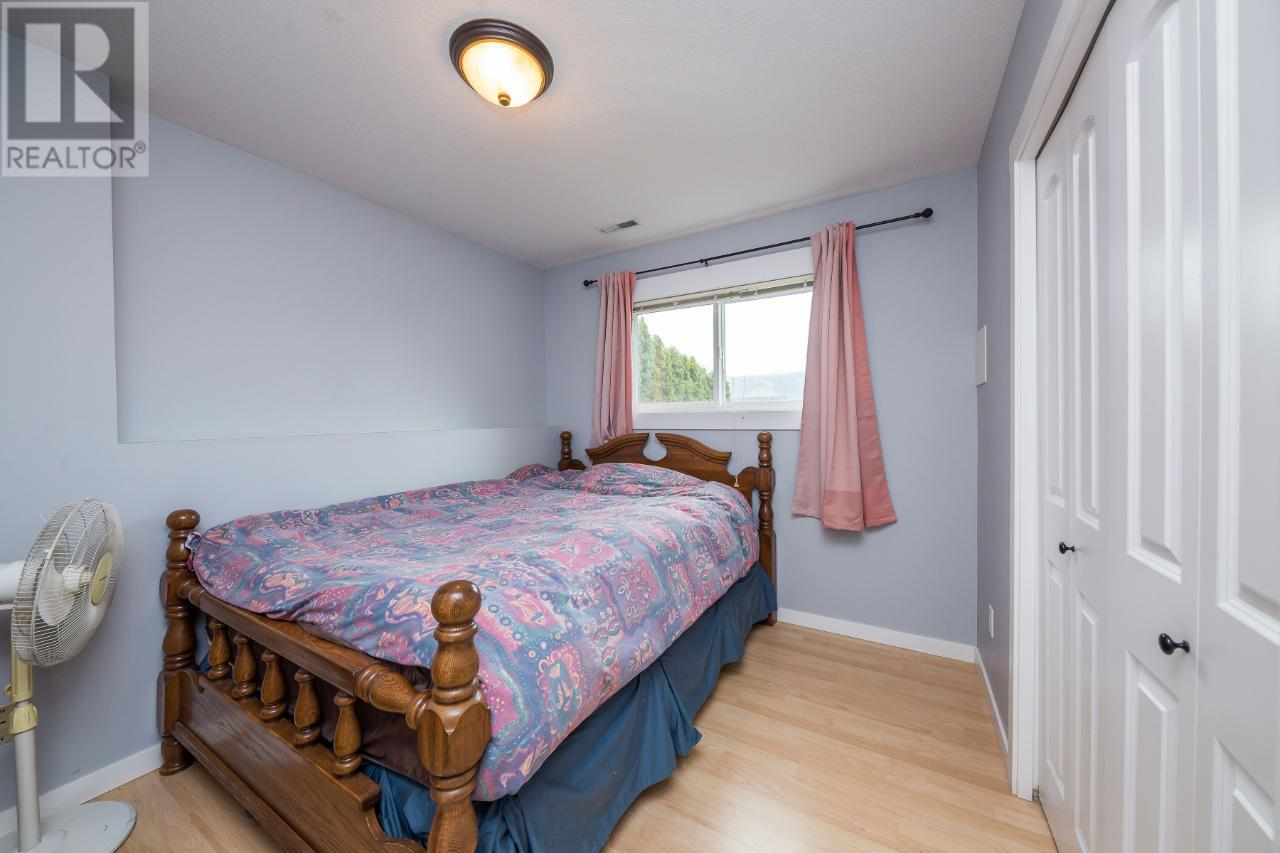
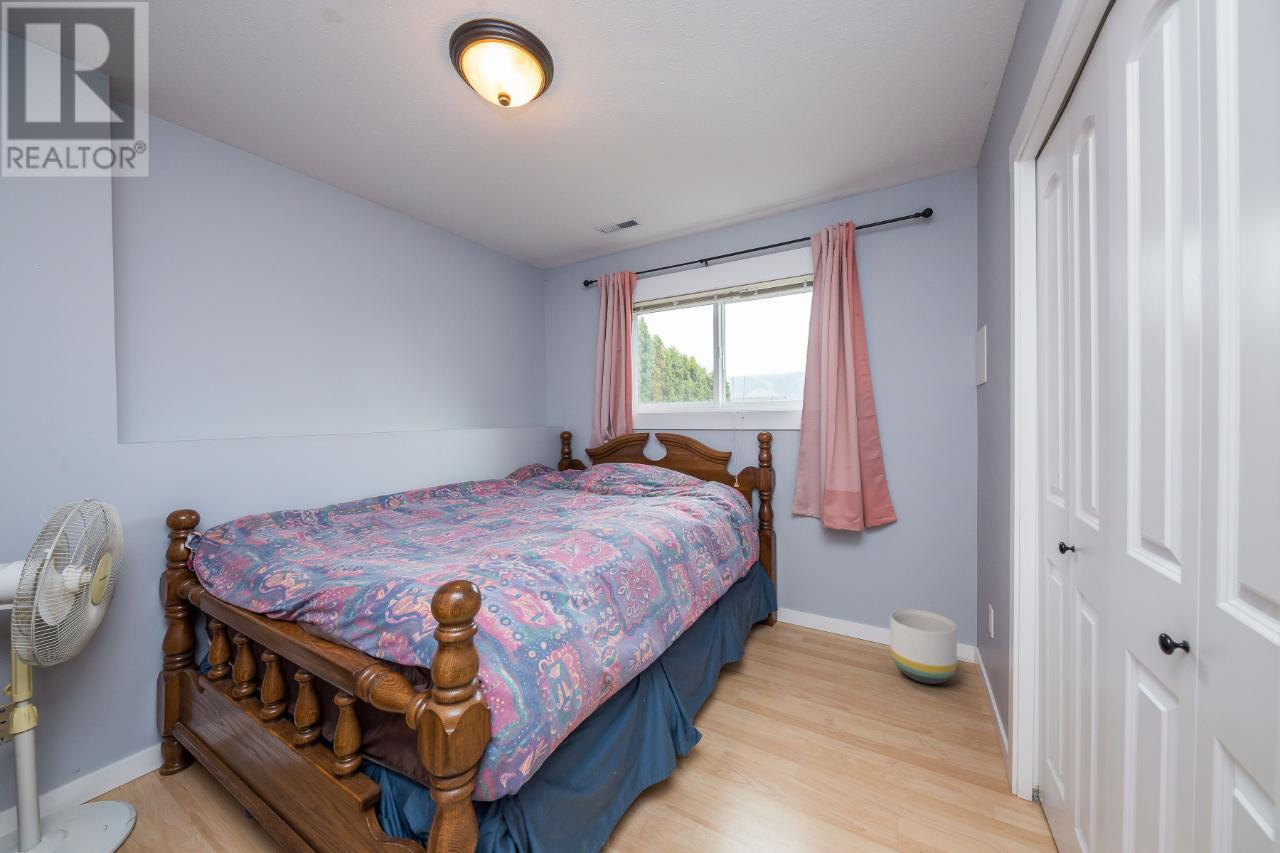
+ planter [889,608,958,685]
